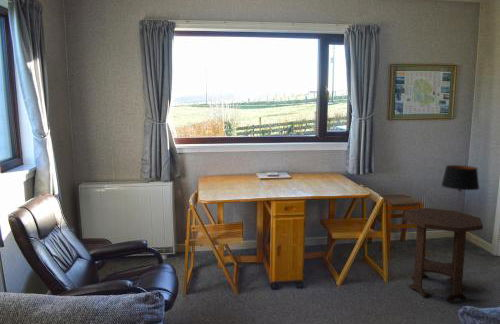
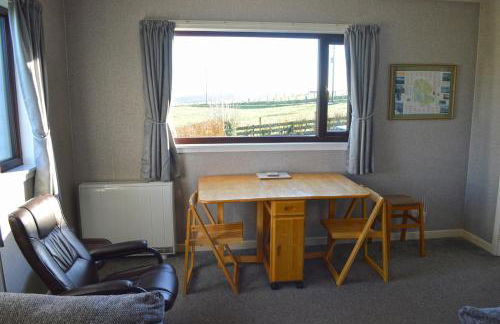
- table lamp [440,164,480,210]
- side table [402,207,484,303]
